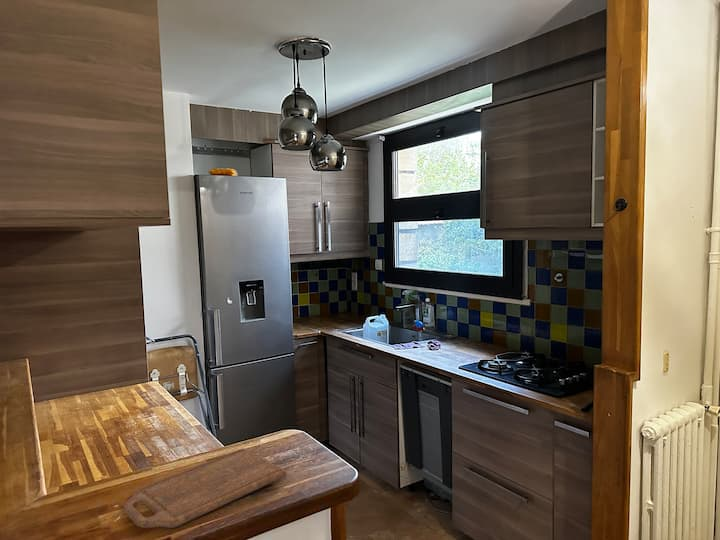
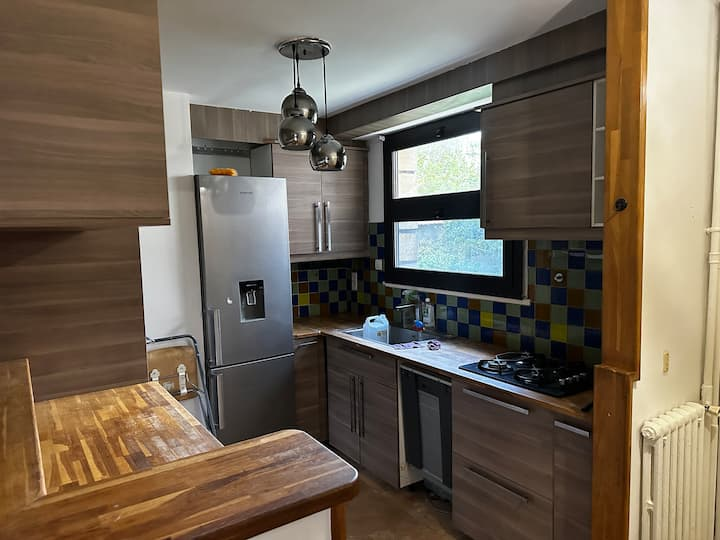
- cutting board [123,448,287,529]
